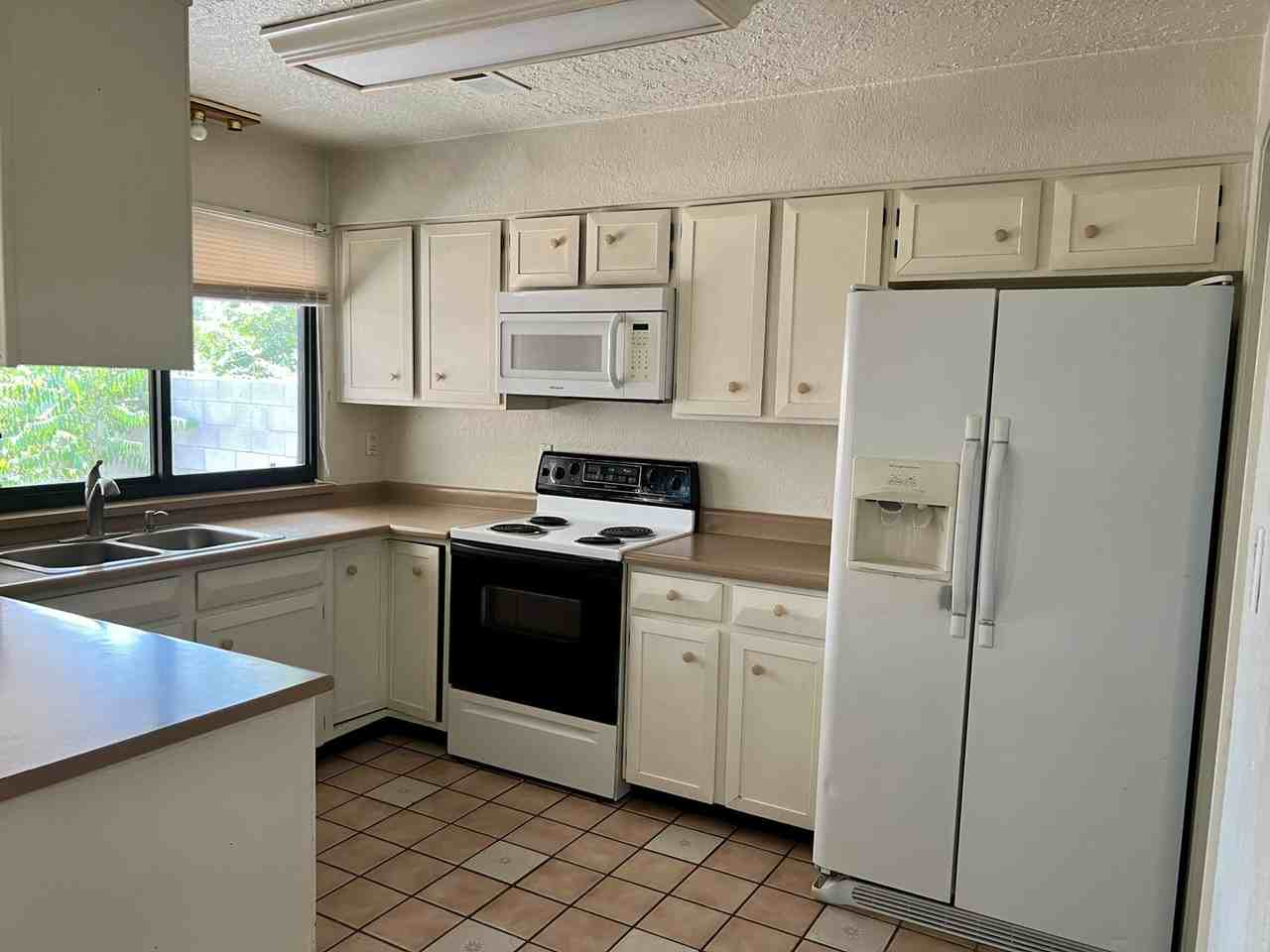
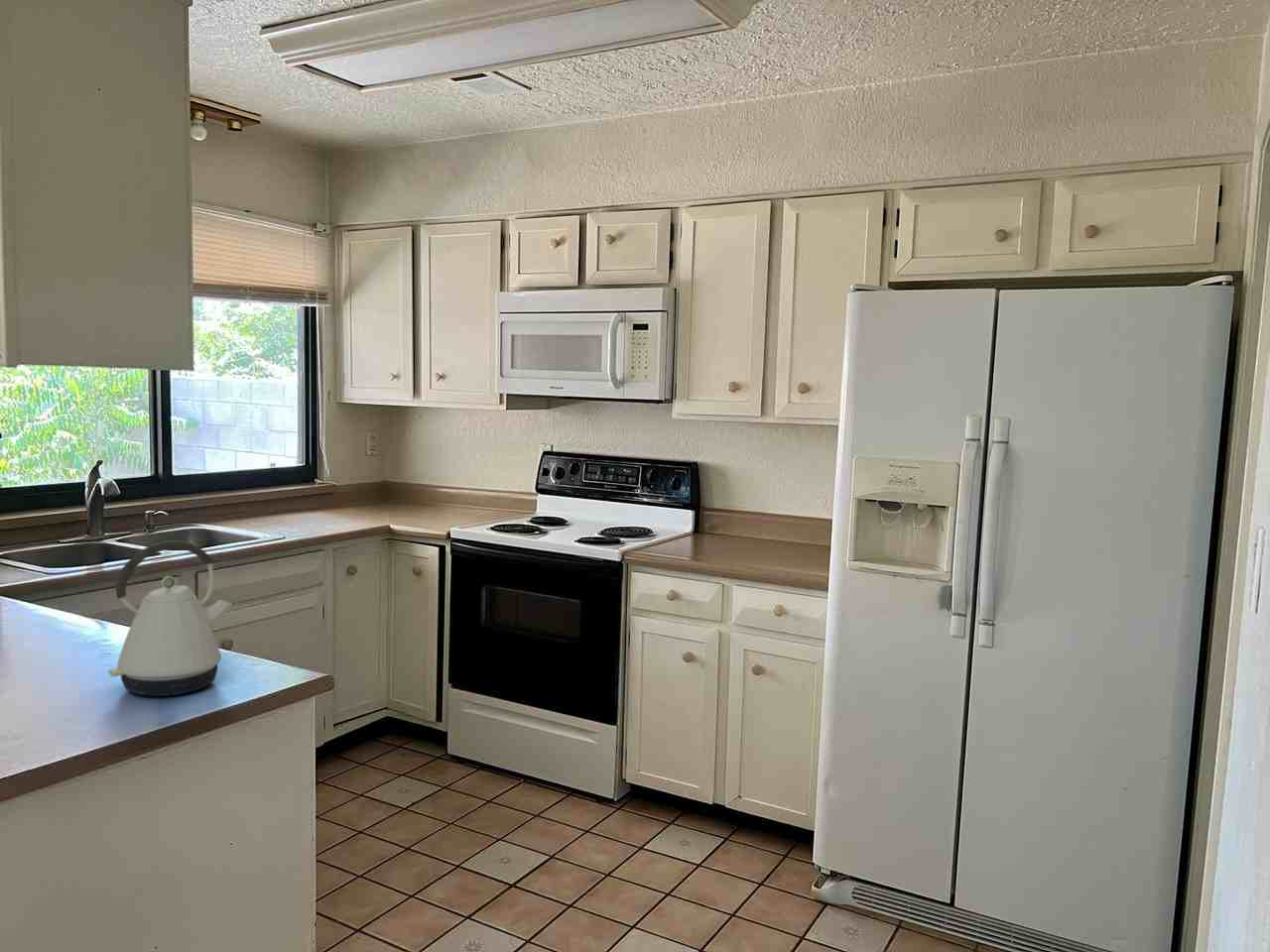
+ kettle [107,539,234,697]
